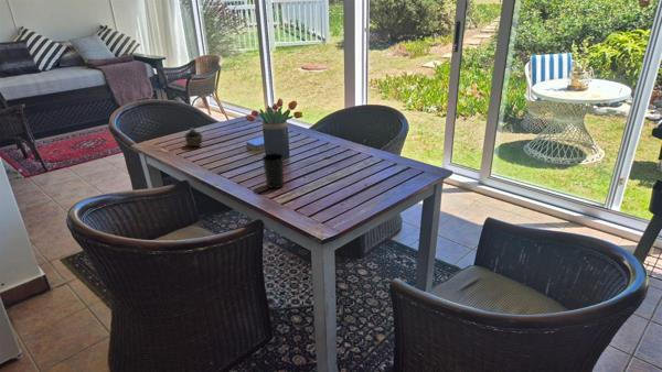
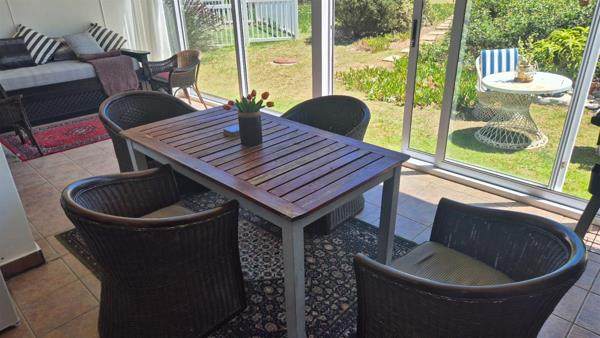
- cup [261,152,285,189]
- cup [183,127,204,147]
